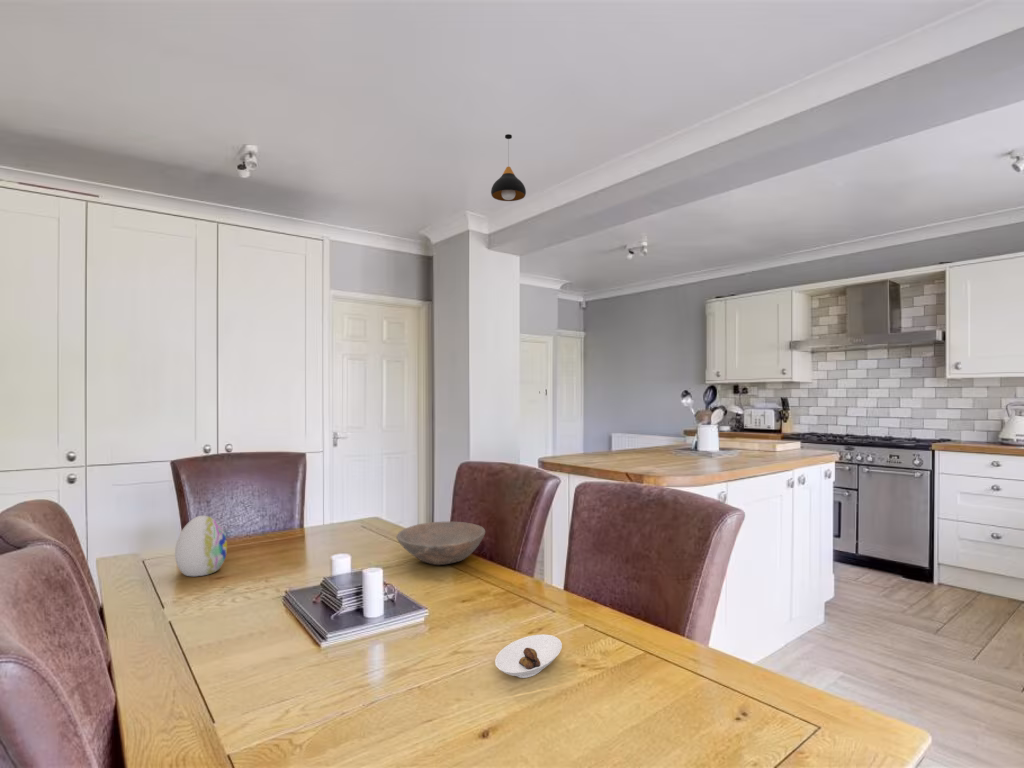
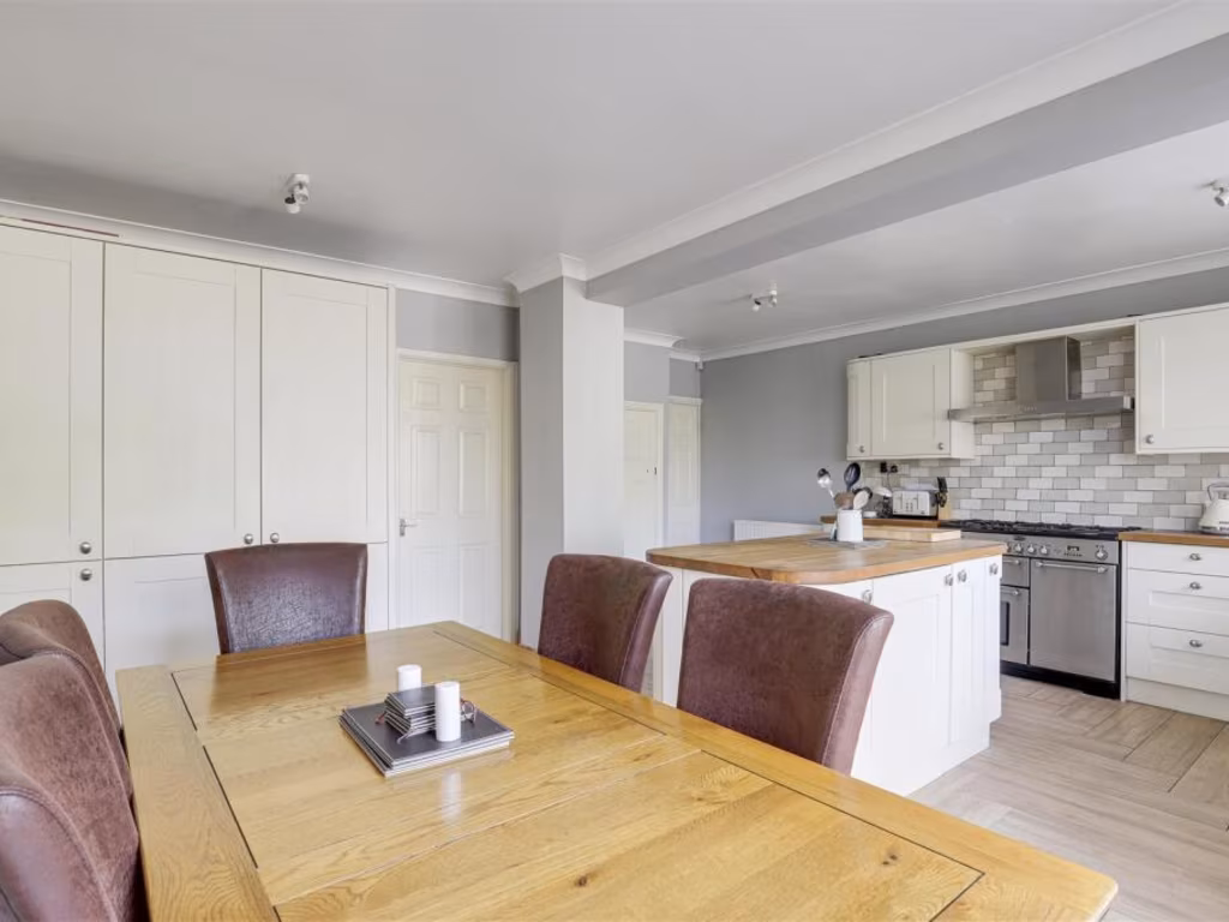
- bowl [396,521,486,566]
- pendant light [490,133,527,202]
- decorative egg [174,515,228,577]
- saucer [494,634,563,679]
